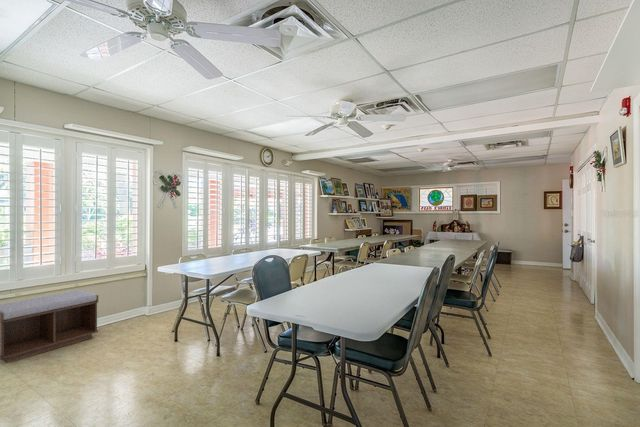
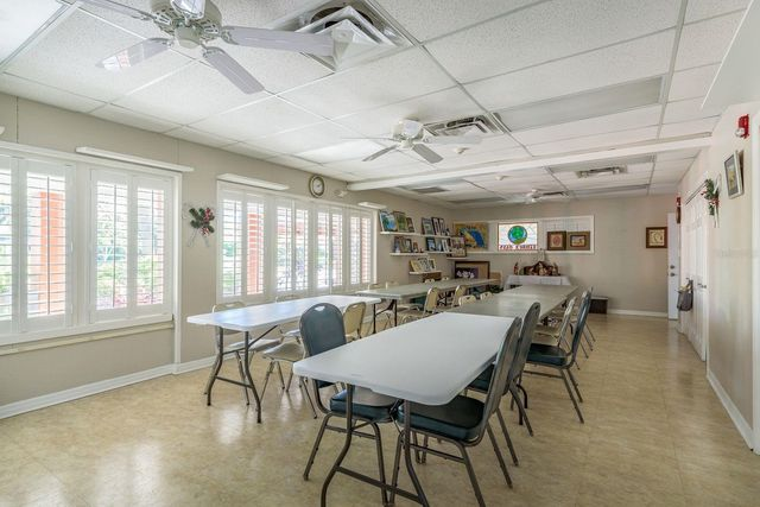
- bench [0,289,99,364]
